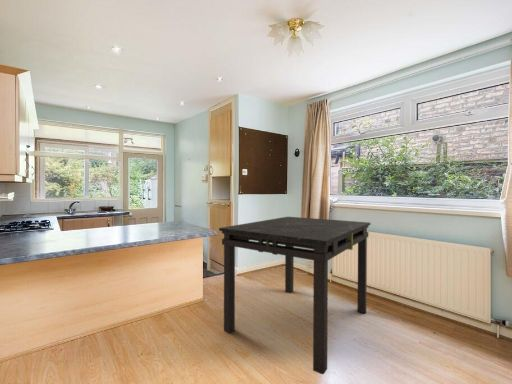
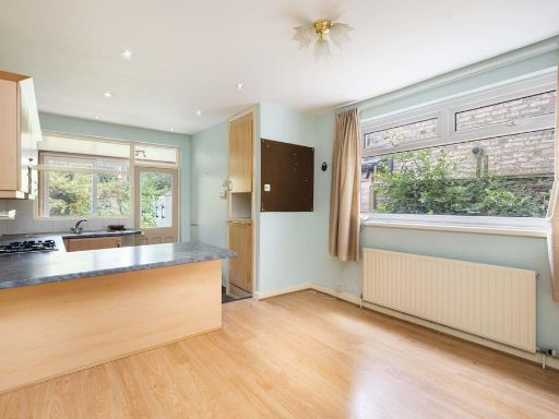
- dining table [218,216,371,375]
